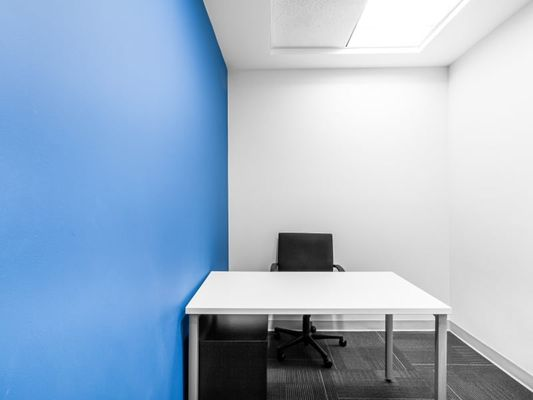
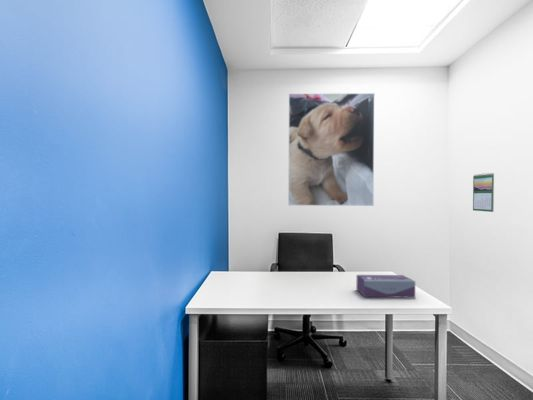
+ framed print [287,92,376,207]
+ tissue box [356,274,416,298]
+ calendar [472,172,495,213]
